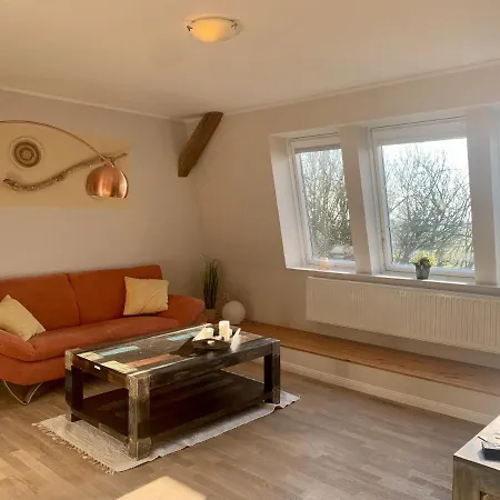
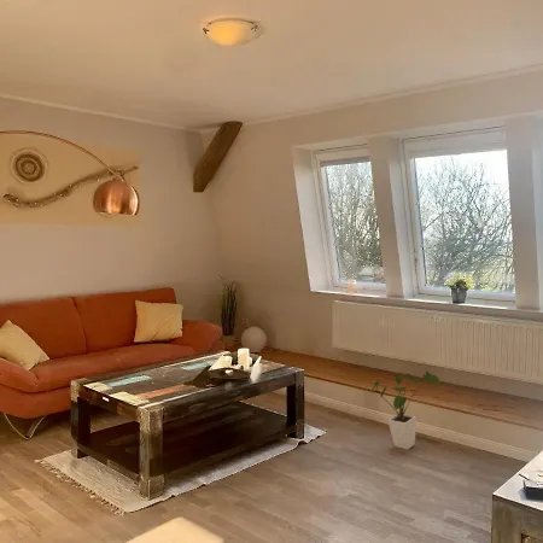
+ house plant [370,370,442,450]
